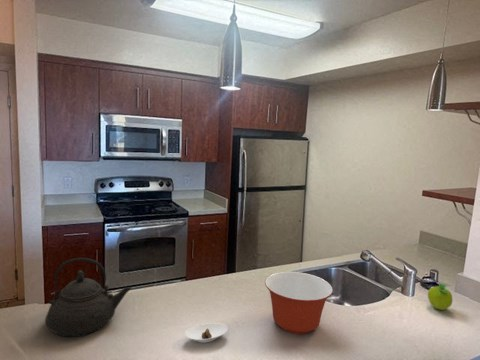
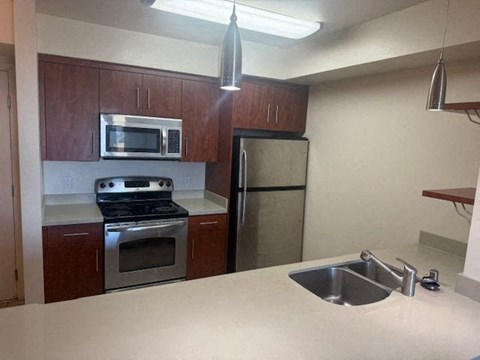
- fruit [427,283,453,311]
- saucer [184,322,229,343]
- teakettle [44,257,133,338]
- mixing bowl [264,271,334,335]
